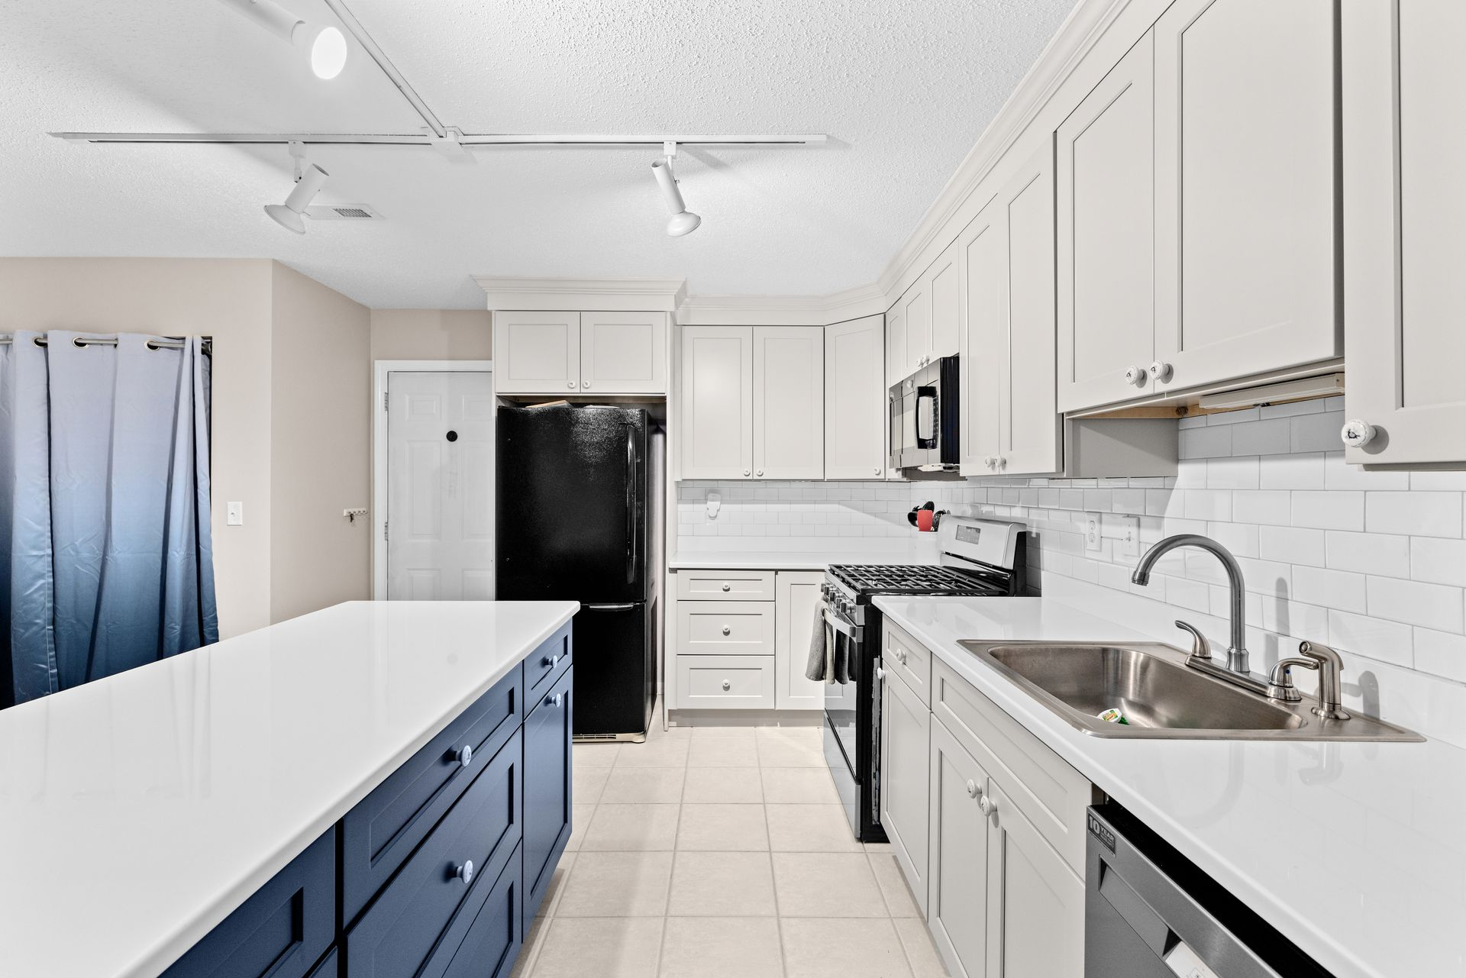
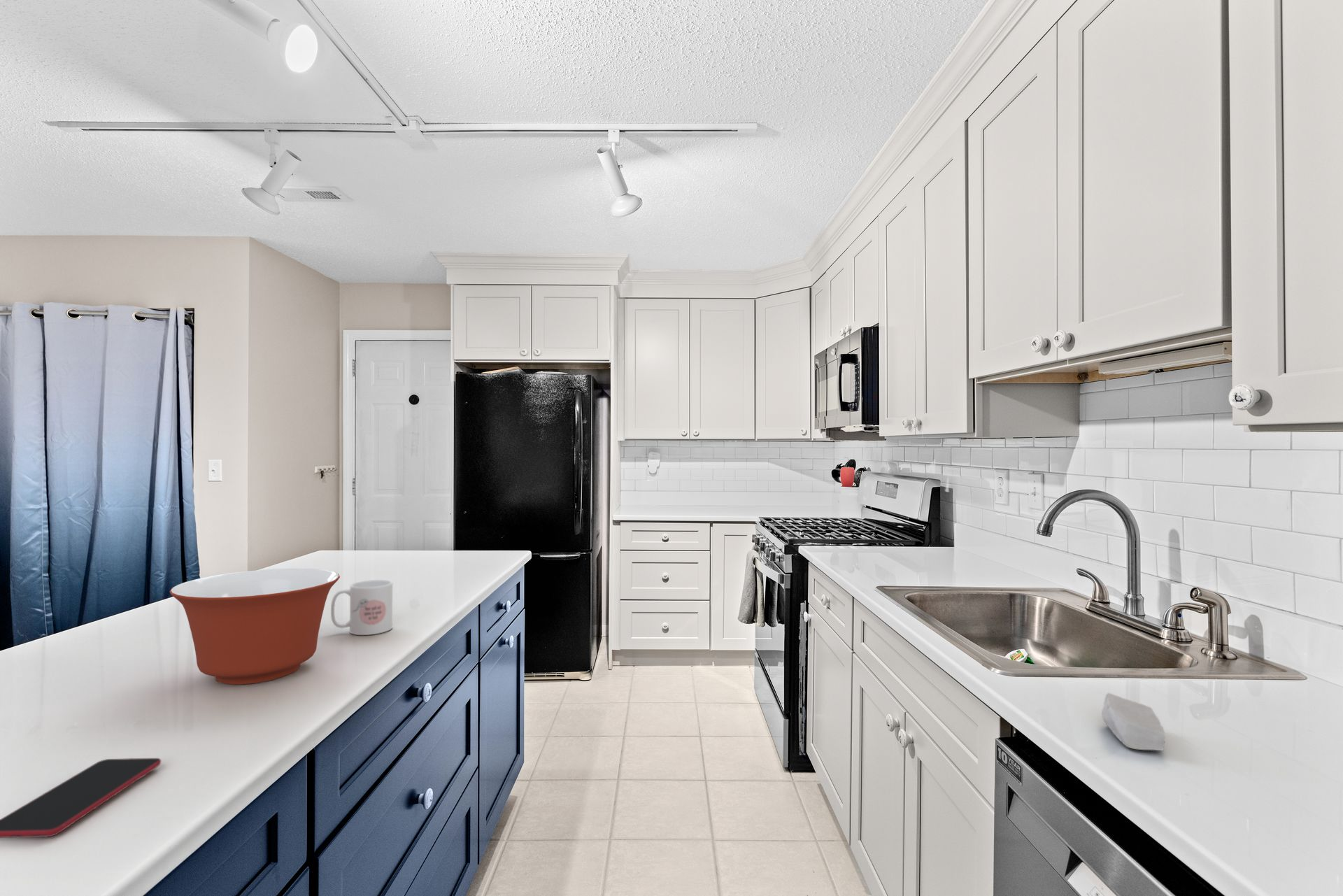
+ smartphone [0,758,162,839]
+ soap bar [1101,692,1166,751]
+ mixing bowl [169,568,341,685]
+ mug [330,579,393,636]
